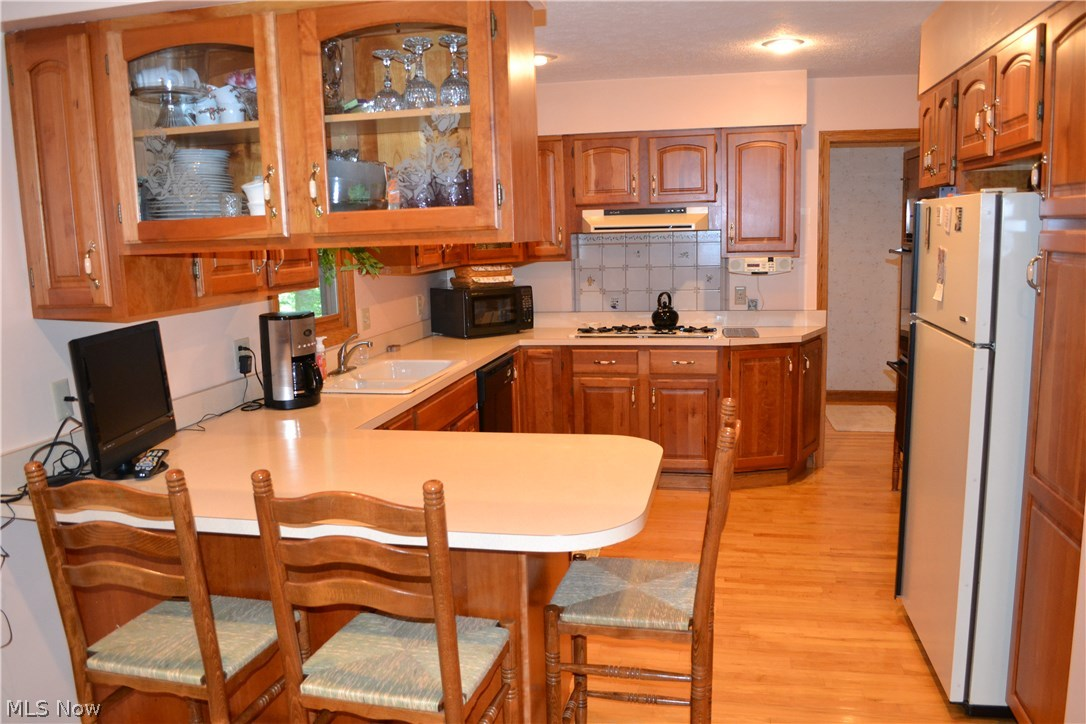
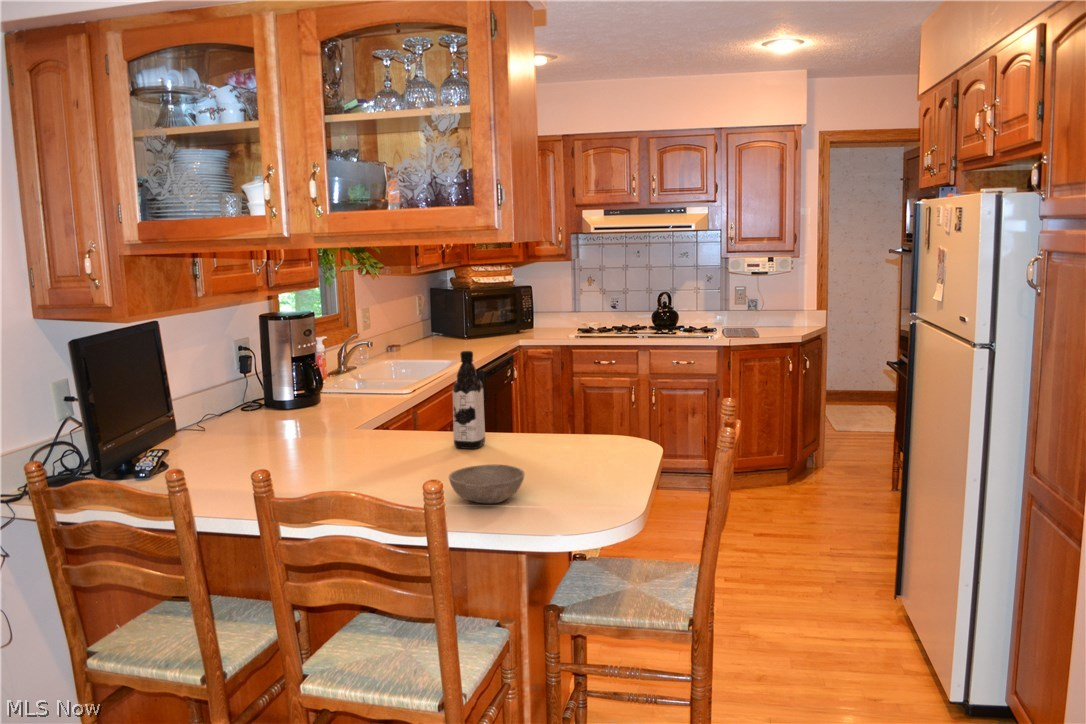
+ water bottle [452,350,486,450]
+ soup bowl [448,464,526,504]
